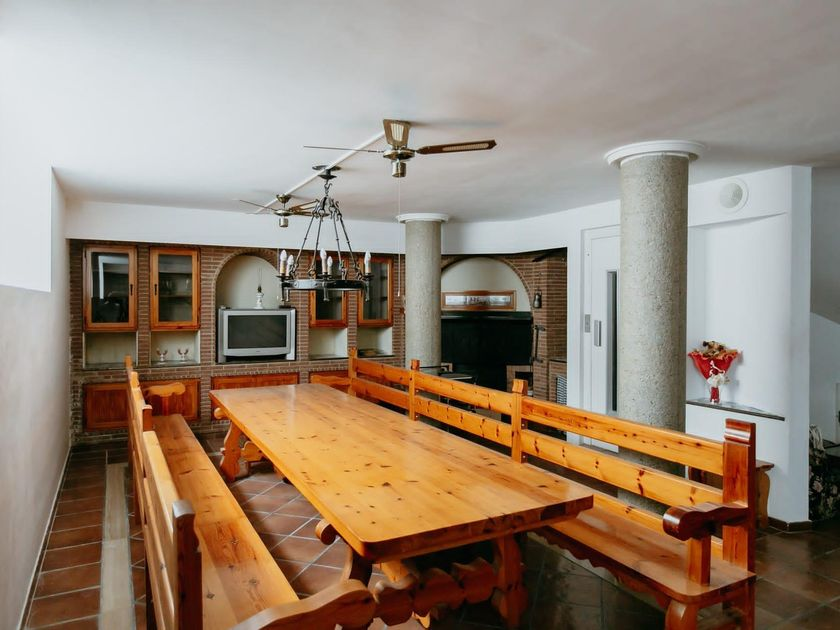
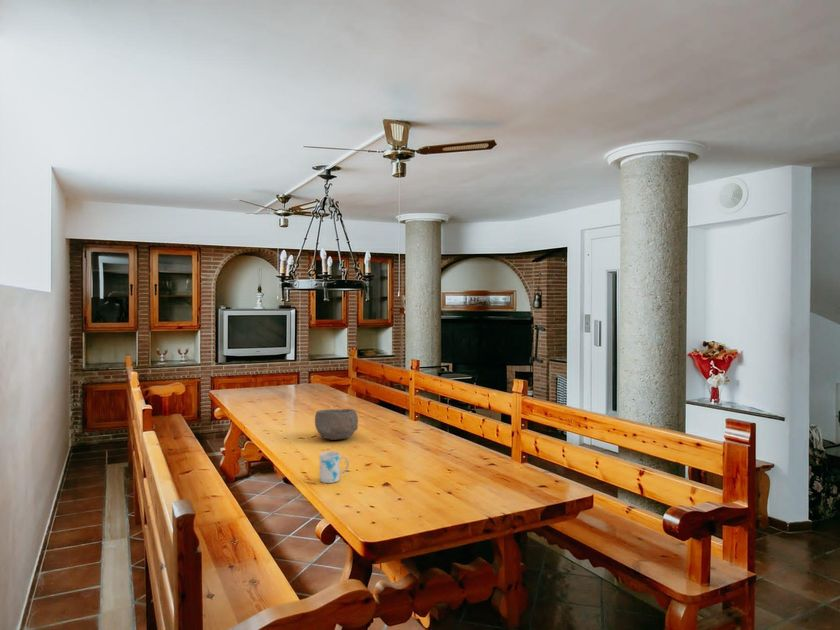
+ bowl [314,408,359,441]
+ mug [319,450,350,484]
